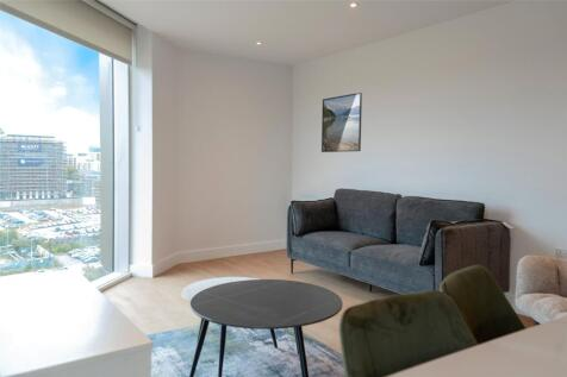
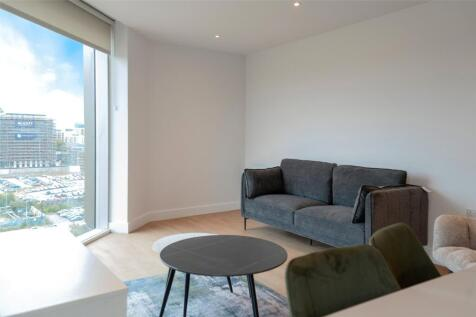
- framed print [320,92,363,153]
